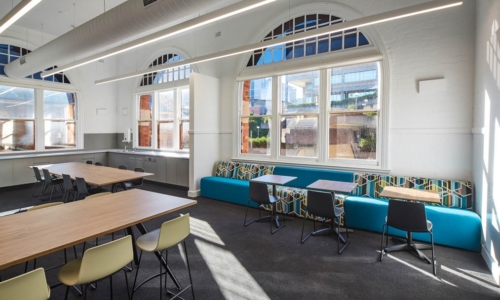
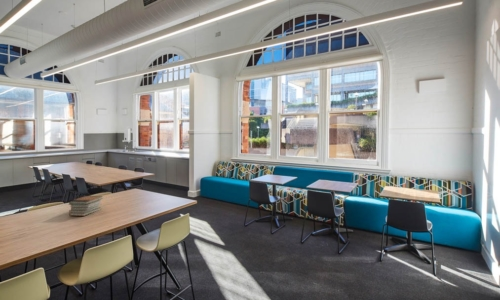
+ book stack [68,195,104,217]
